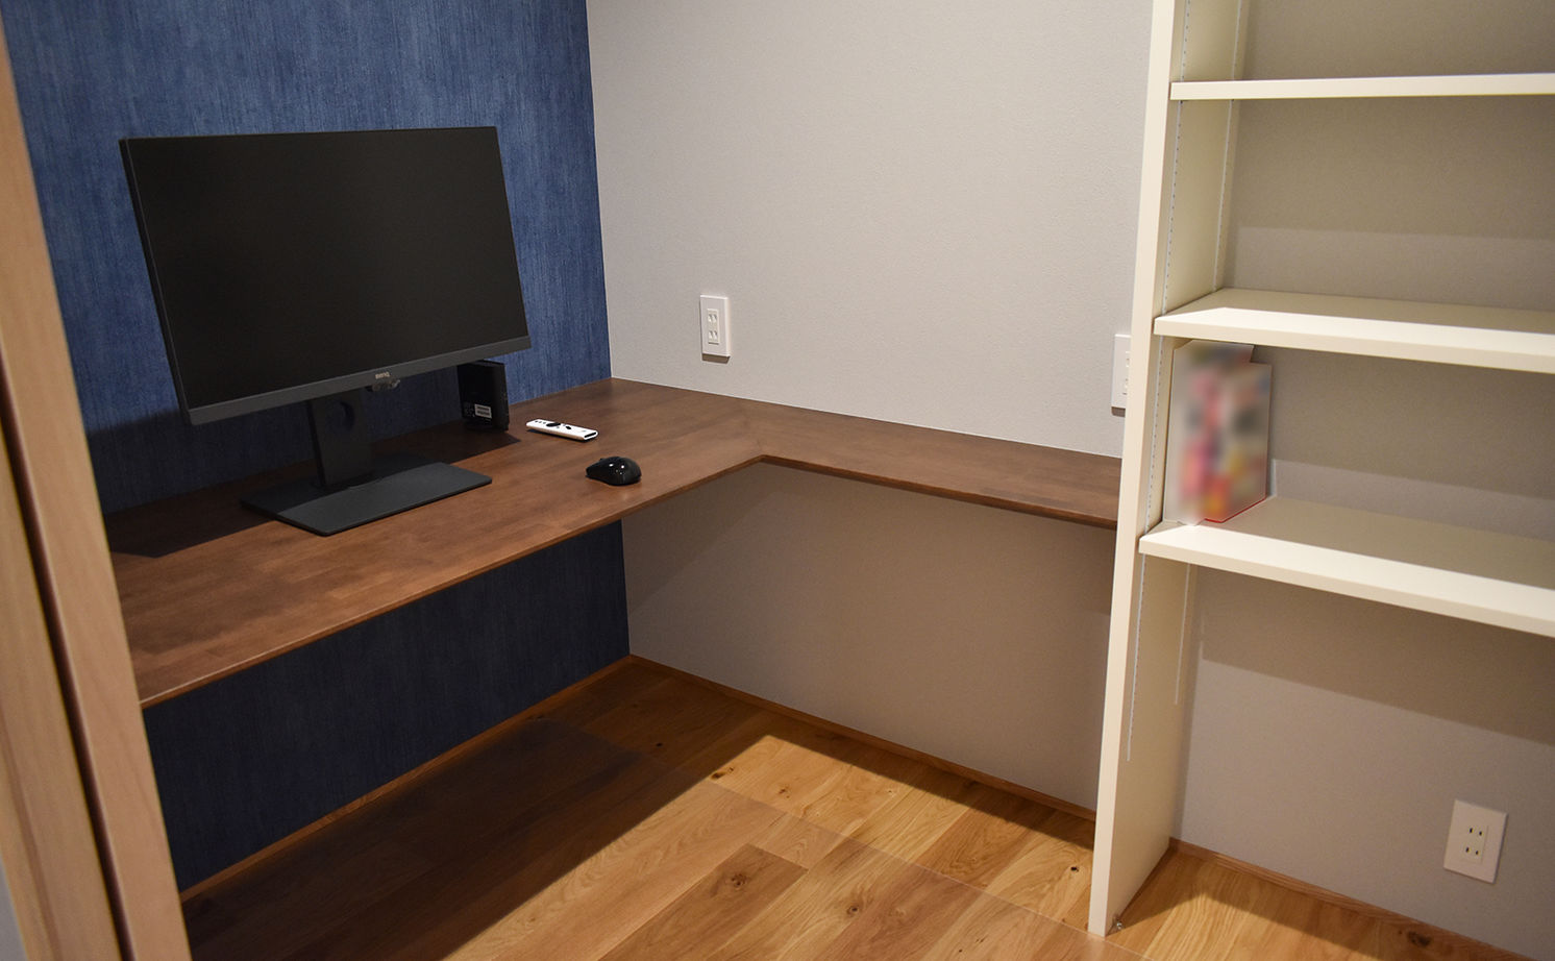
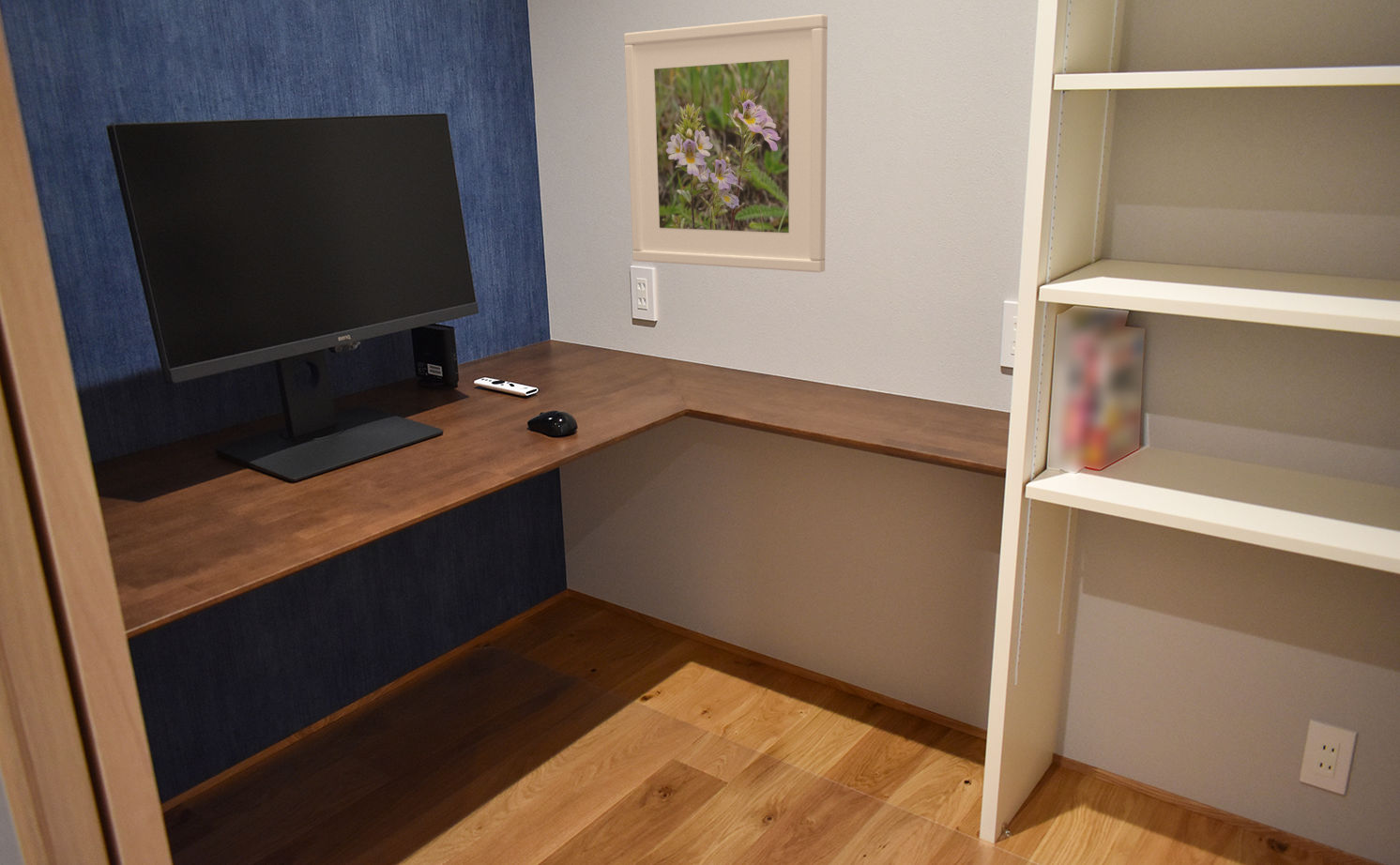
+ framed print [623,13,829,273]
